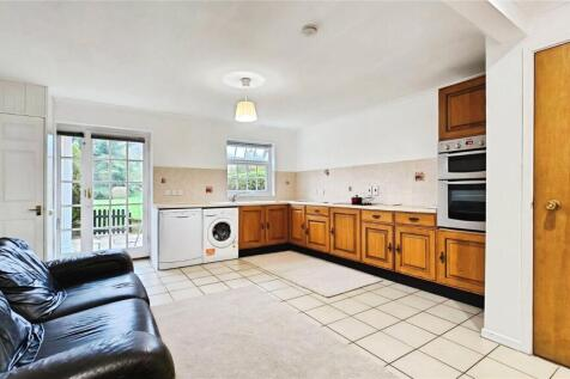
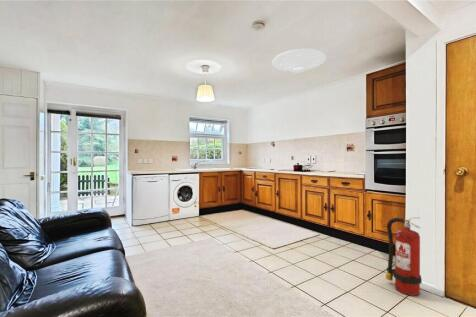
+ fire extinguisher [385,216,423,297]
+ ceiling light [271,48,327,73]
